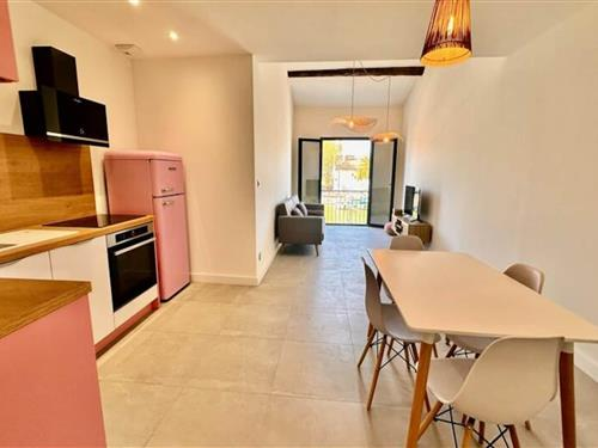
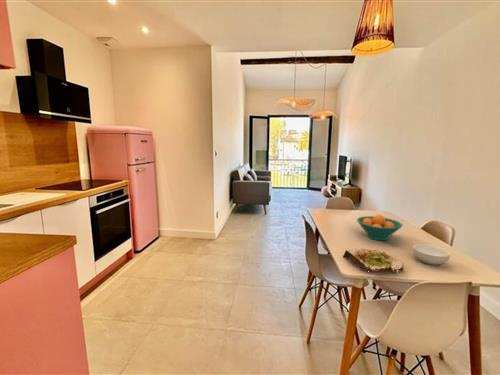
+ salad plate [342,247,405,275]
+ cereal bowl [412,243,451,266]
+ fruit bowl [356,214,404,241]
